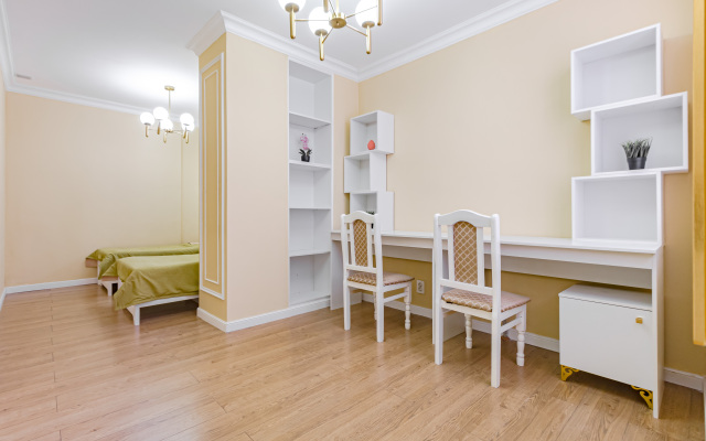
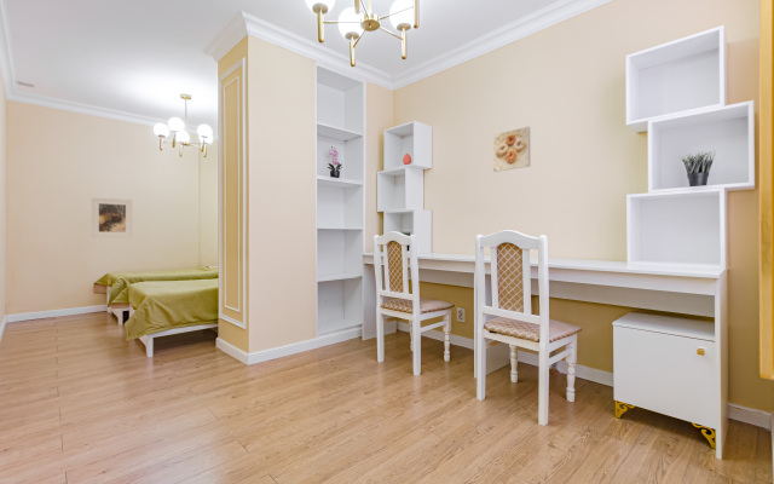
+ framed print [91,196,133,238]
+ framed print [492,126,531,173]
